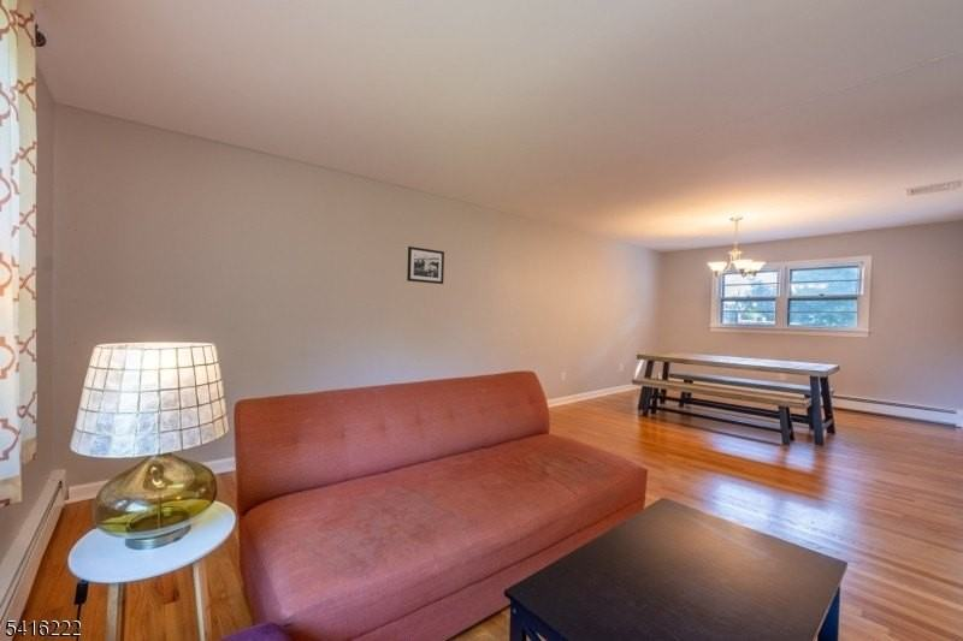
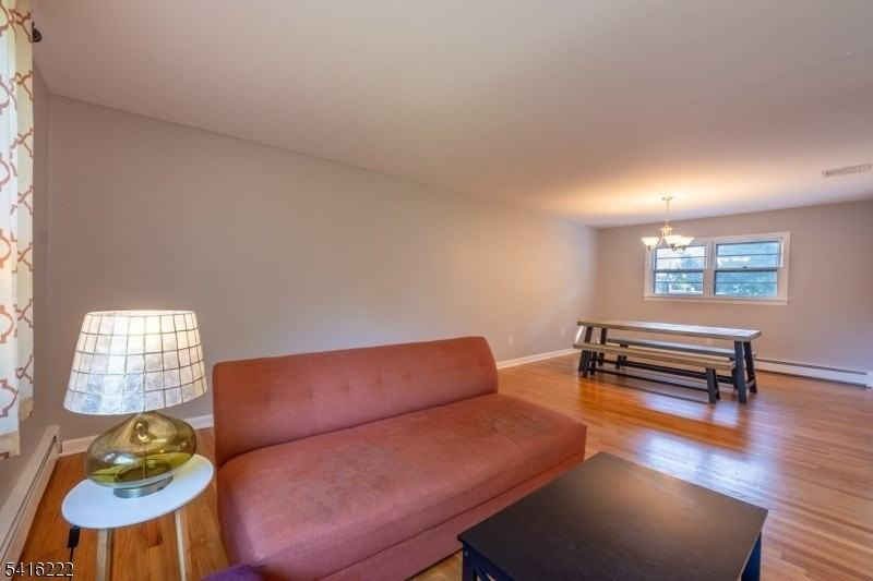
- picture frame [406,245,445,285]
